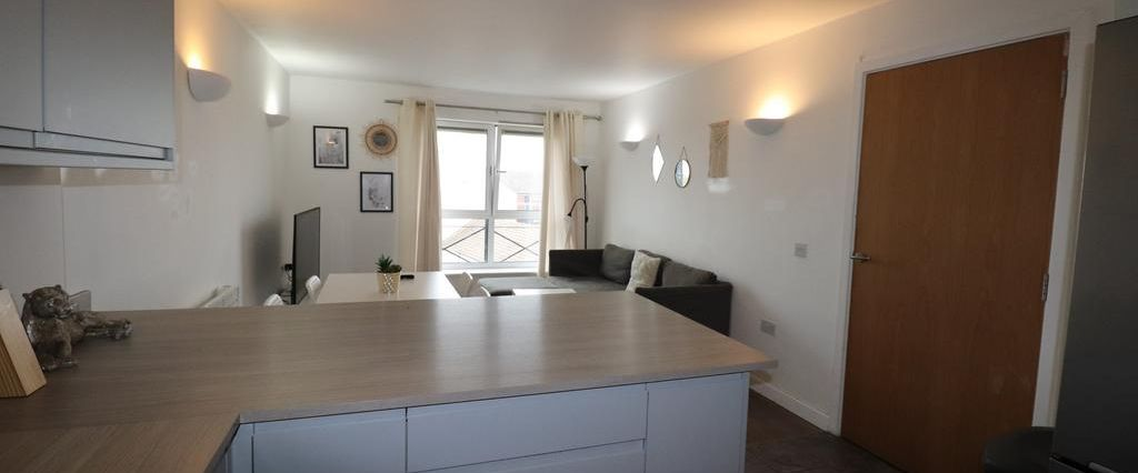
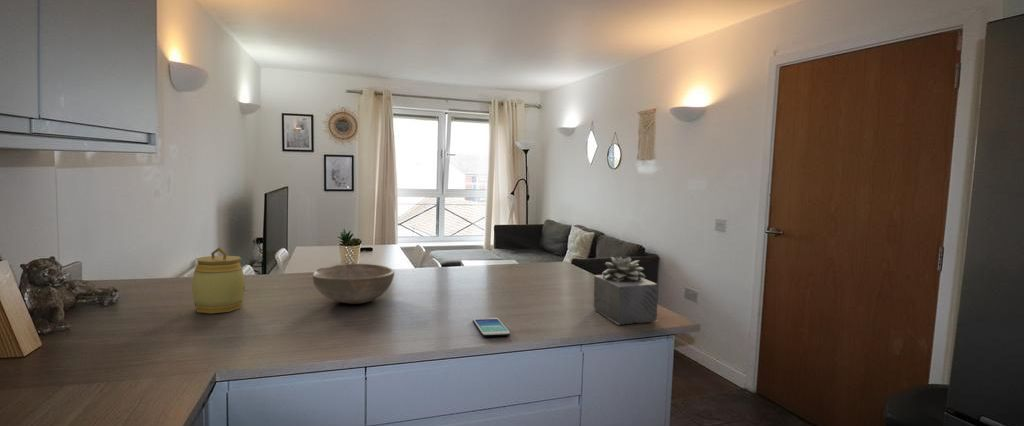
+ smartphone [472,317,511,338]
+ succulent plant [593,255,659,325]
+ bowl [312,263,395,305]
+ jar [191,247,246,314]
